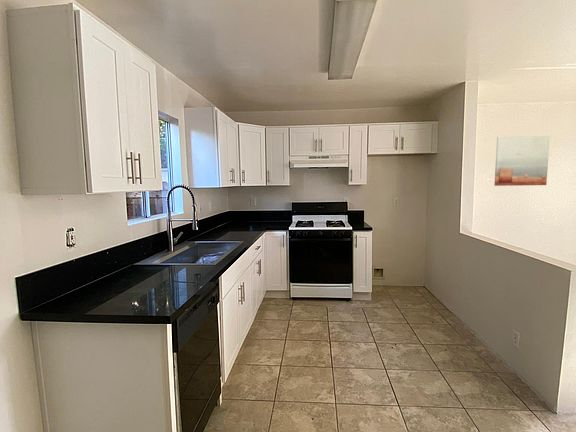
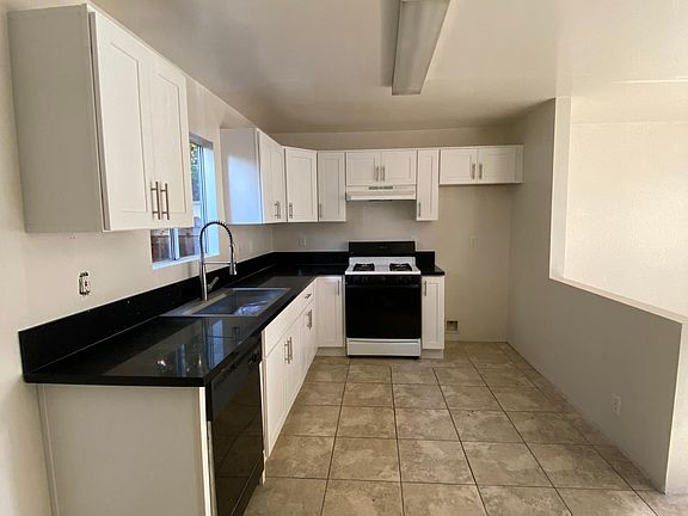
- wall art [493,135,551,187]
